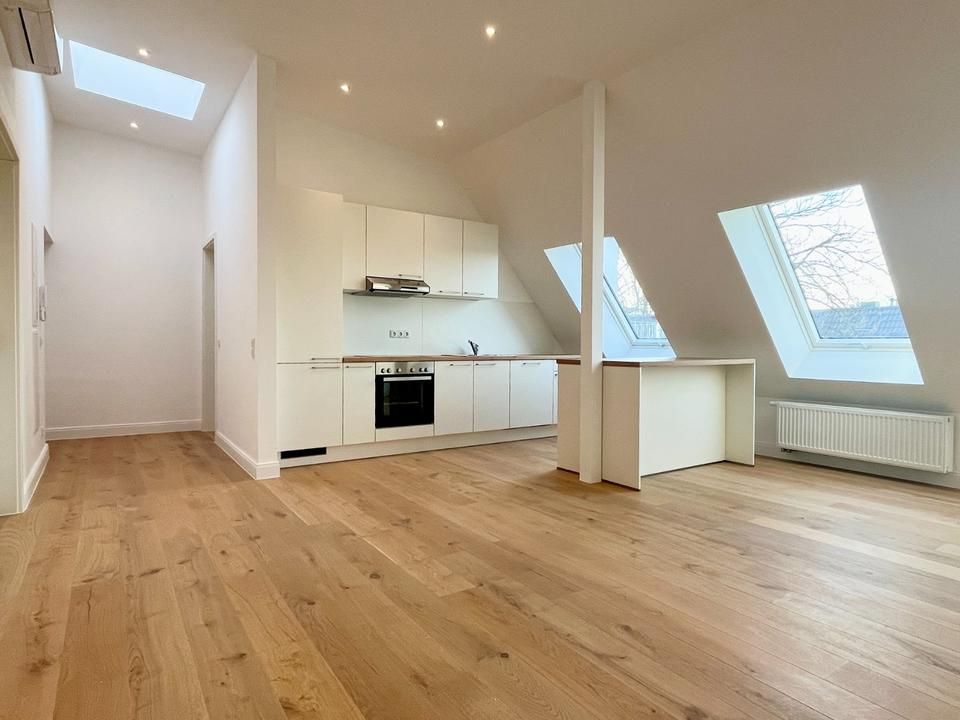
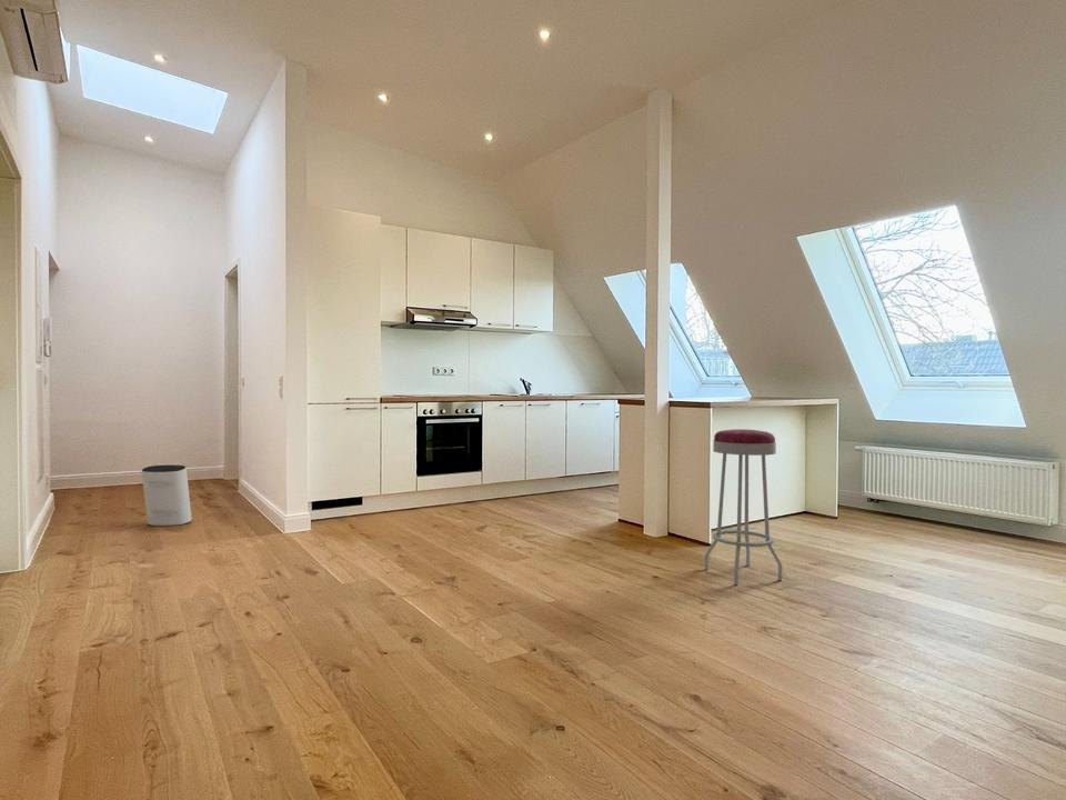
+ bar stool [704,428,783,586]
+ air purifier [140,463,192,527]
